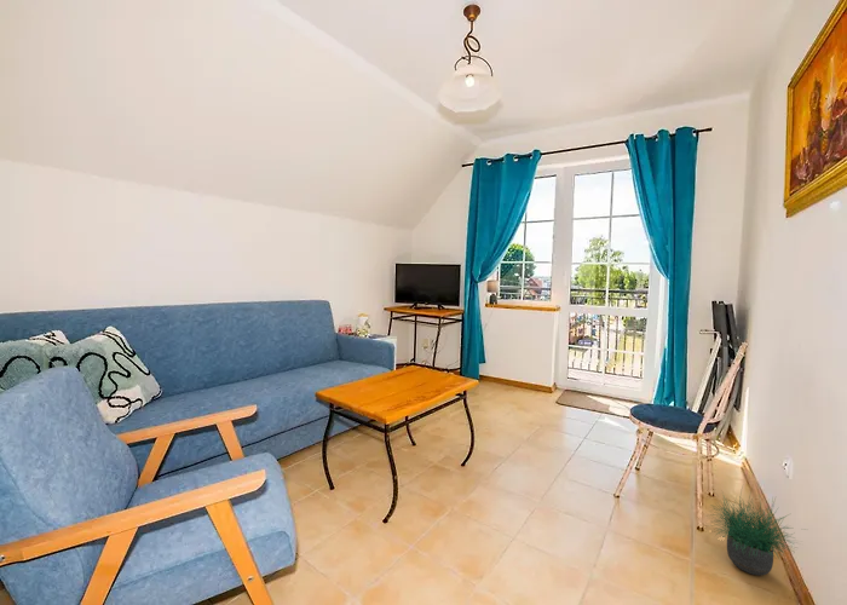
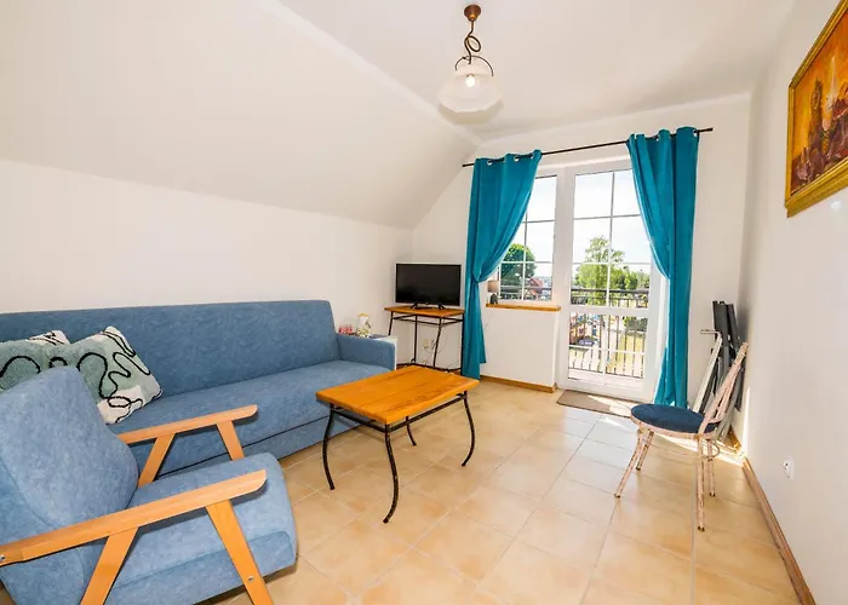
- potted plant [705,485,807,576]
